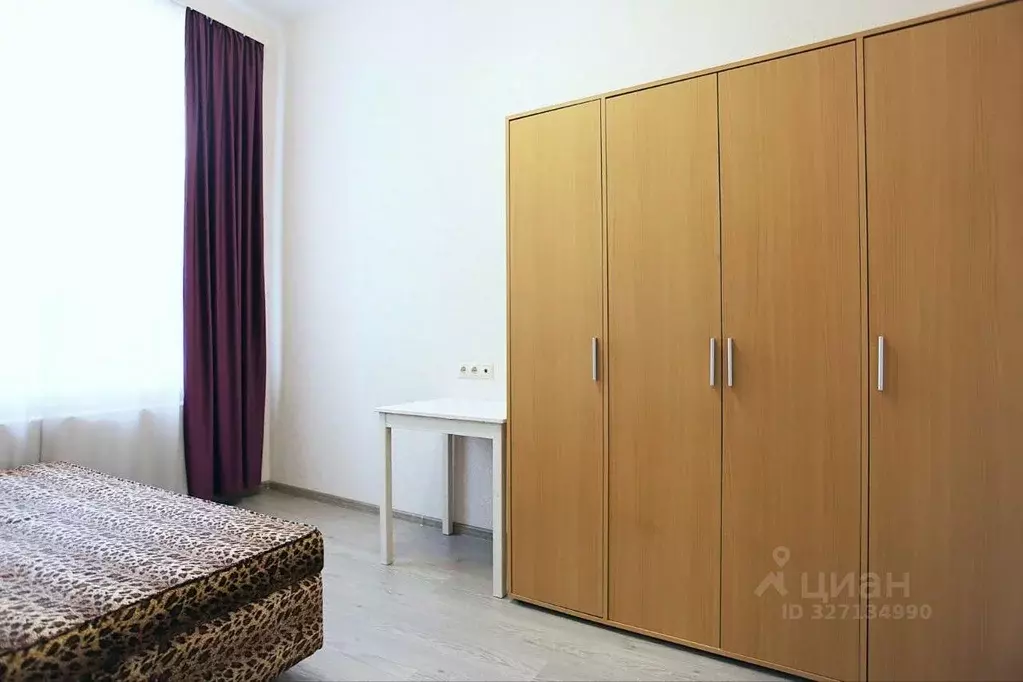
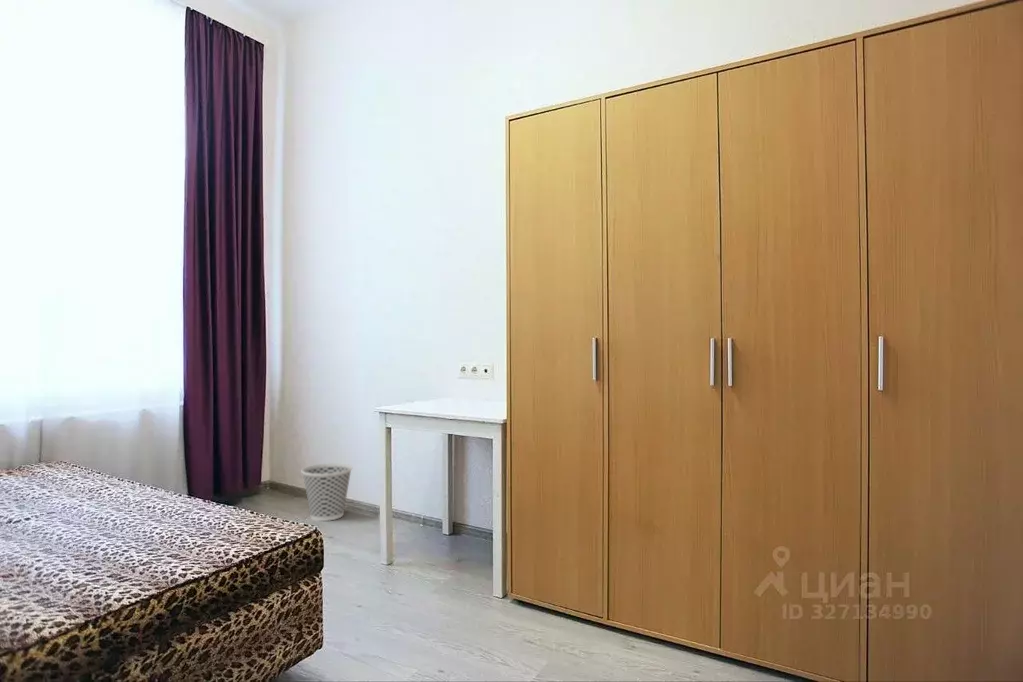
+ wastebasket [301,462,353,522]
